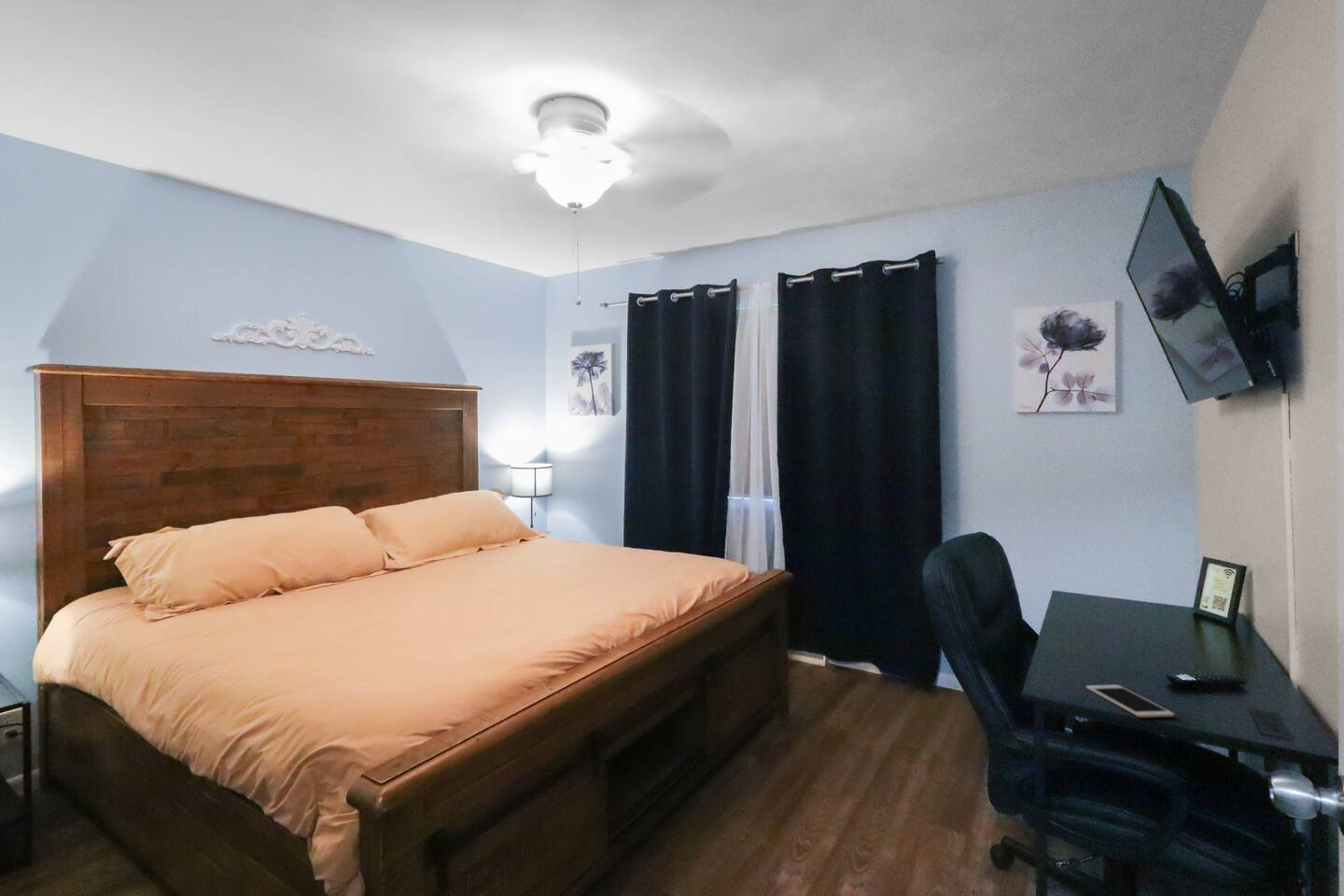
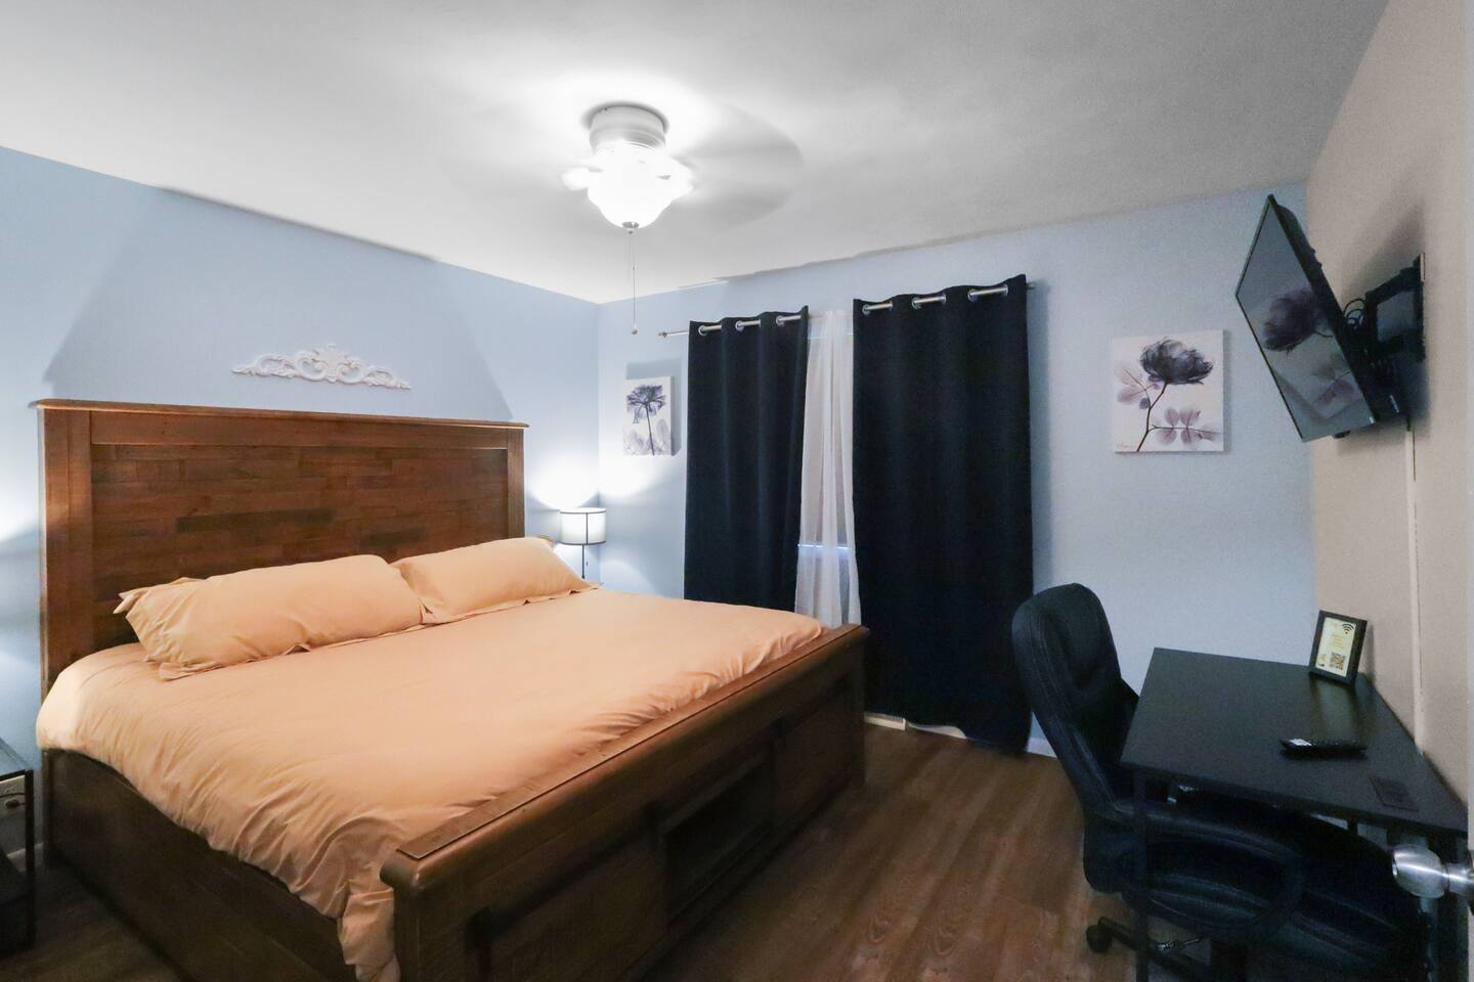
- cell phone [1085,684,1175,719]
